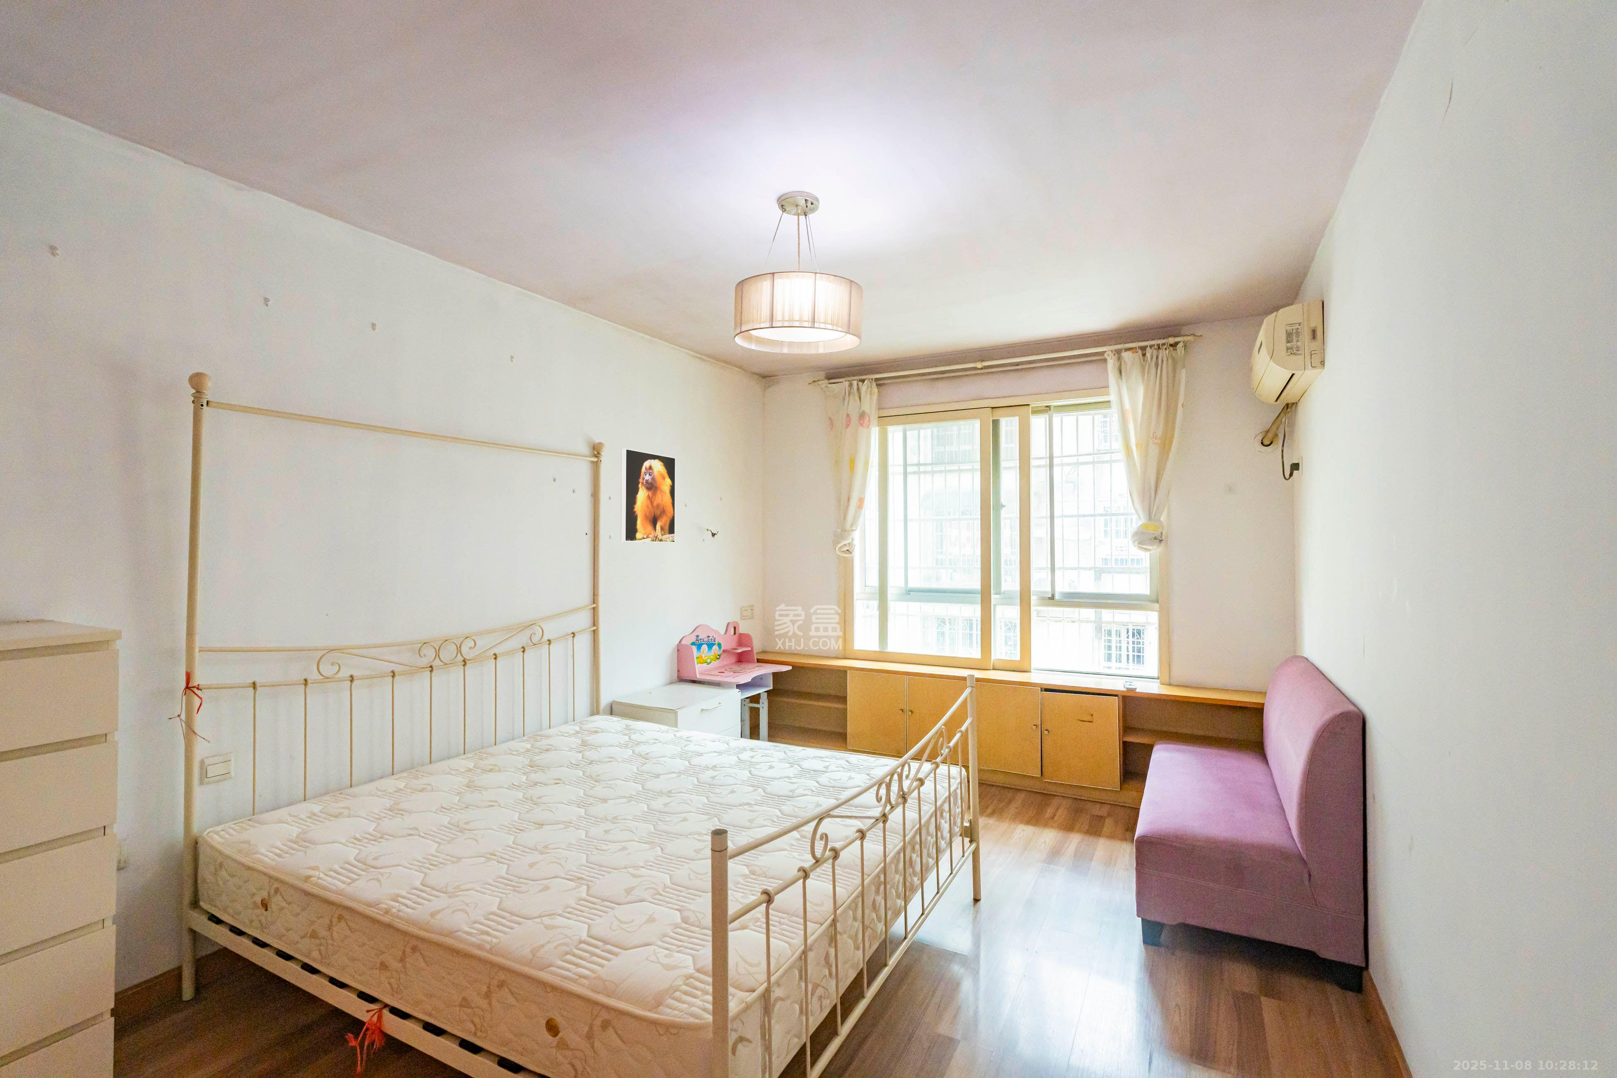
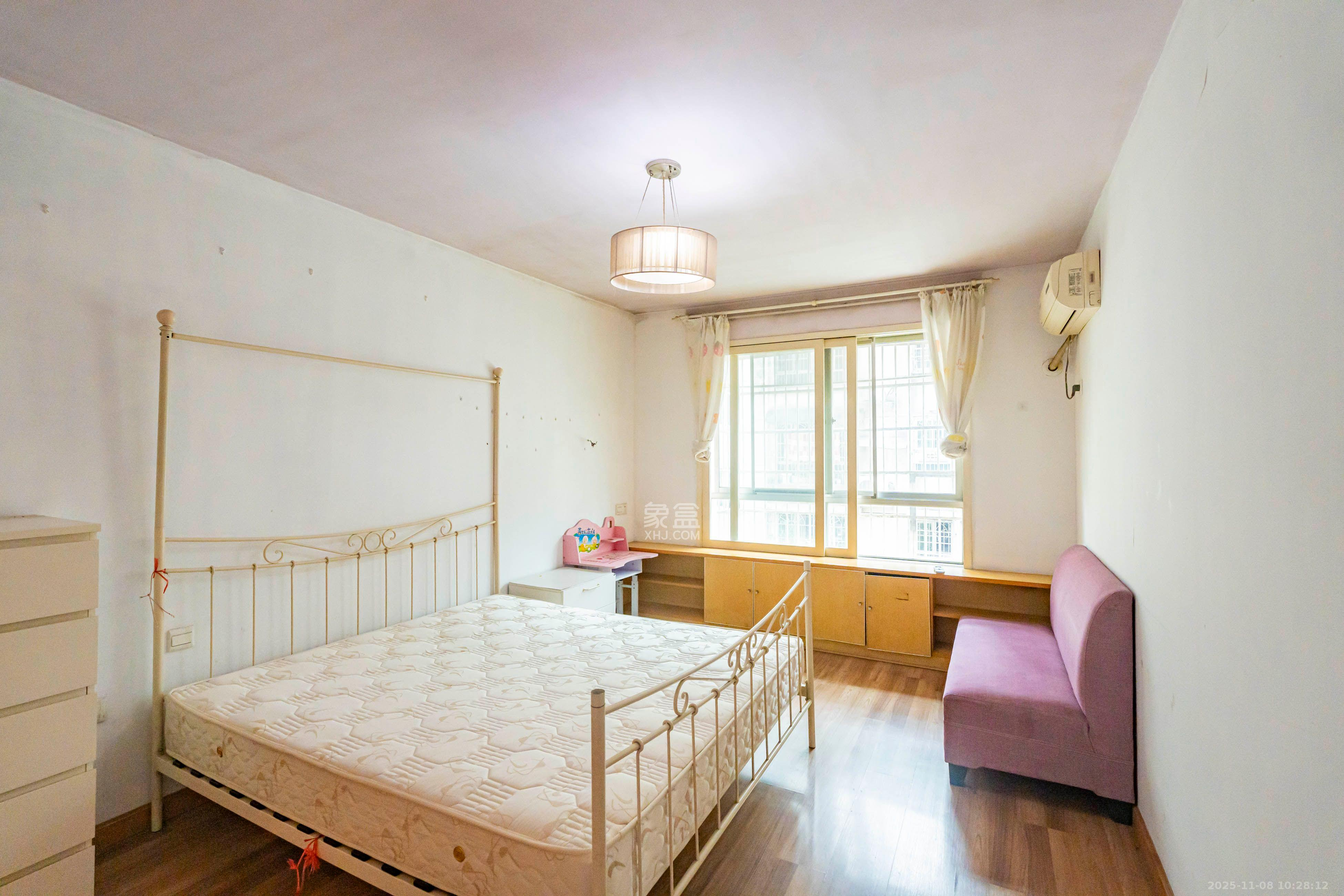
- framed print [621,449,676,543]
